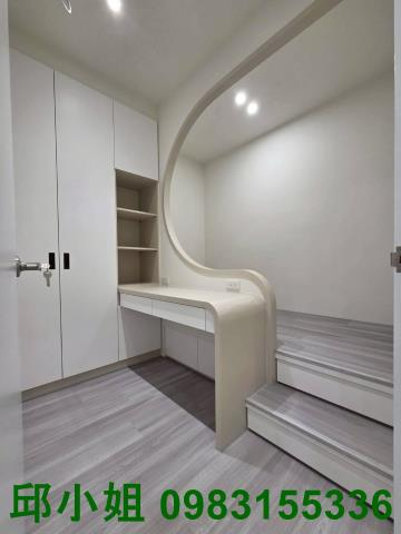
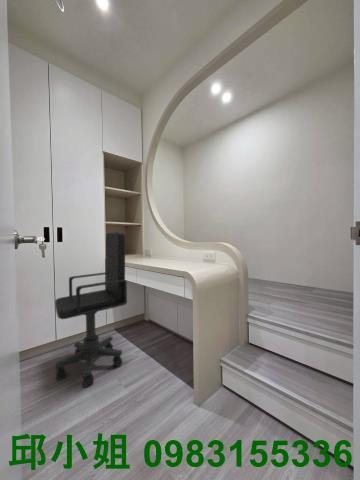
+ office chair [54,231,128,388]
